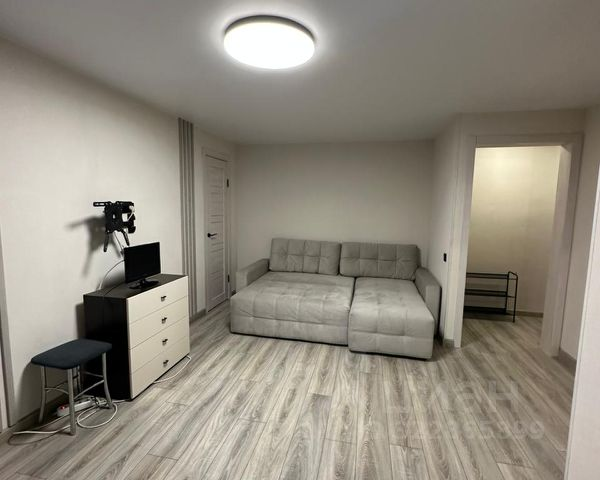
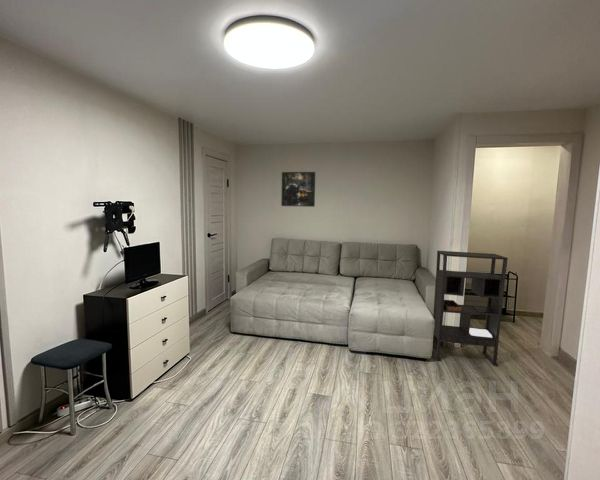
+ bookshelf [431,250,509,367]
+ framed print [280,171,316,208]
